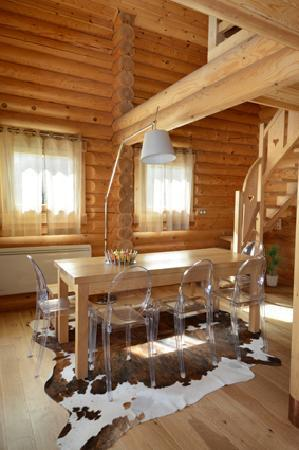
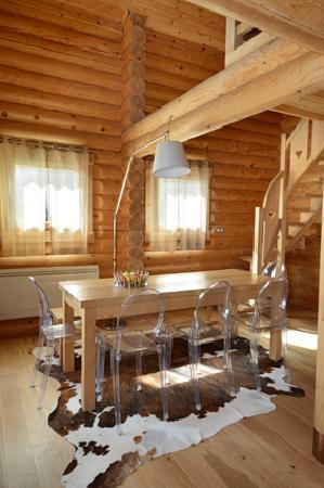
- potted plant [264,243,285,287]
